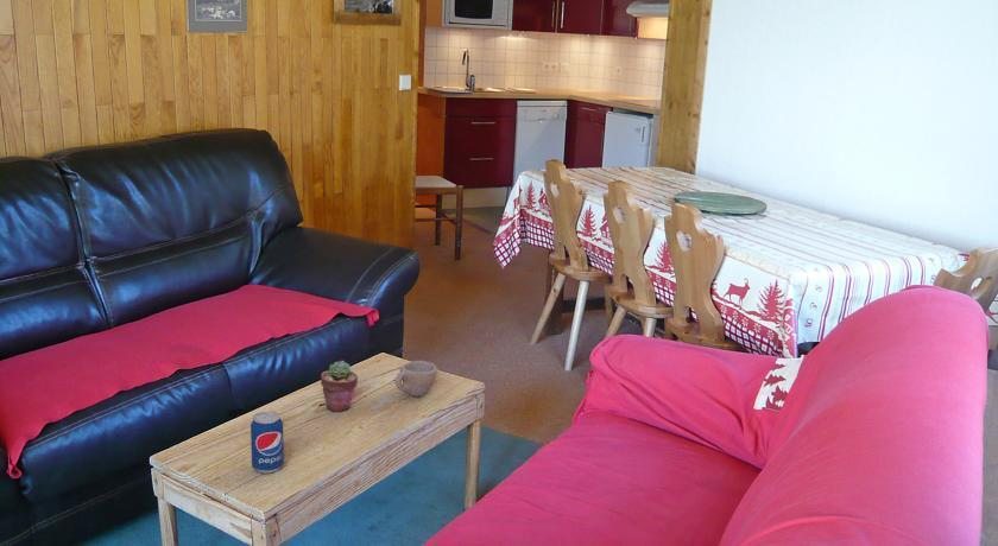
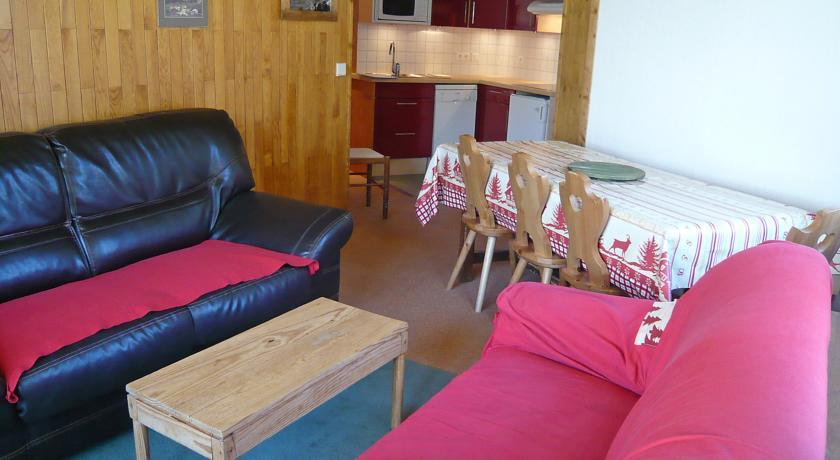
- cup [394,360,438,398]
- potted succulent [320,360,359,413]
- beverage can [250,411,285,475]
